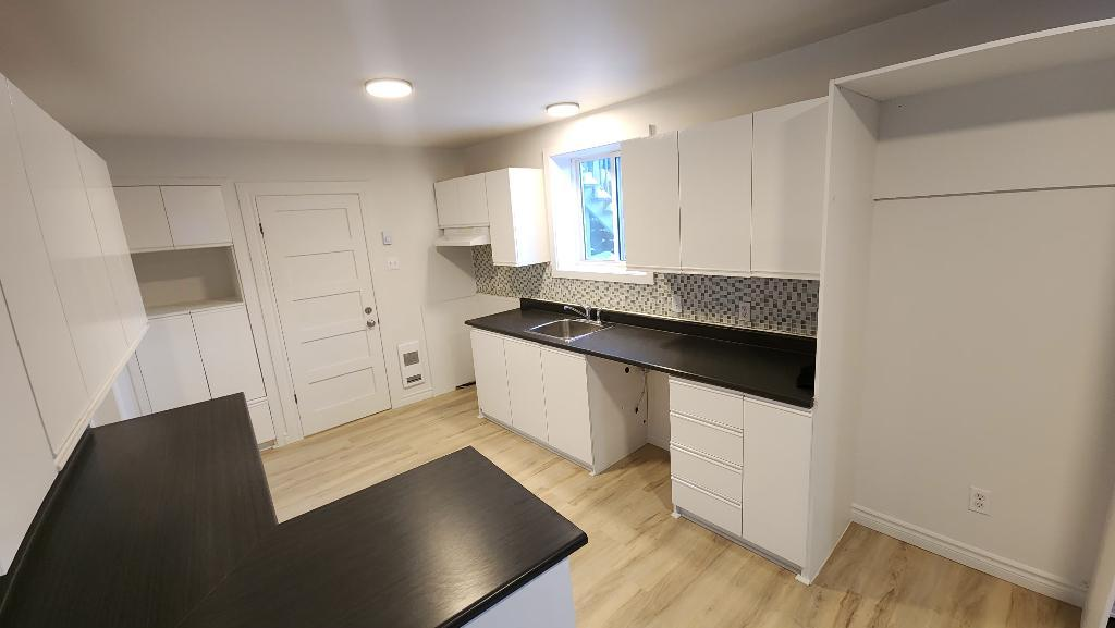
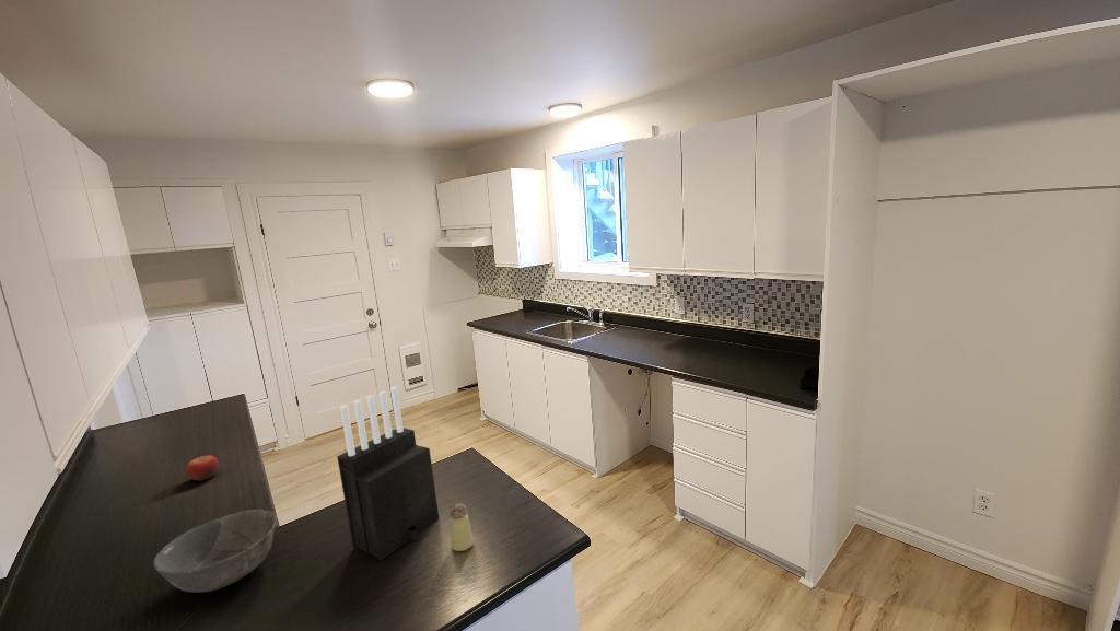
+ saltshaker [448,503,475,552]
+ bowl [152,509,278,594]
+ fruit [185,454,220,482]
+ knife block [336,385,440,561]
